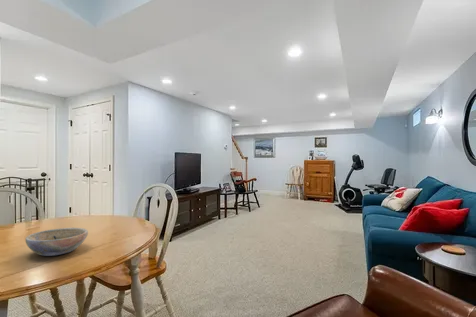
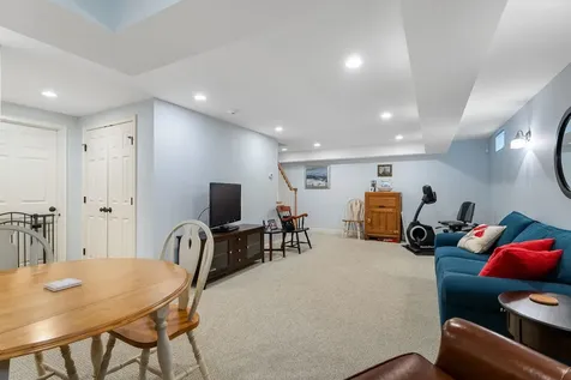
- bowl [24,227,89,257]
